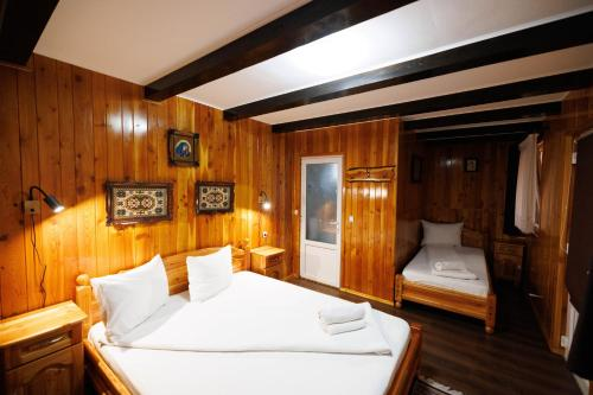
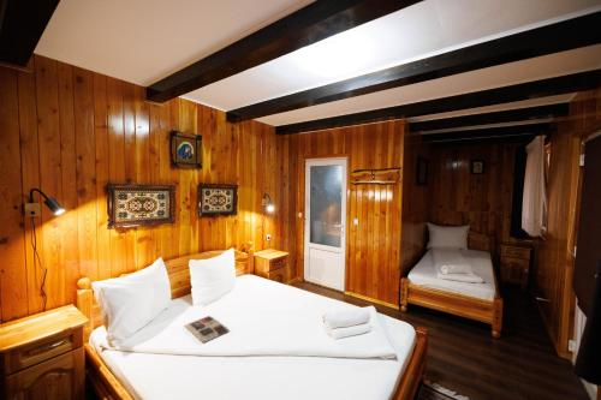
+ magazine [184,315,230,344]
